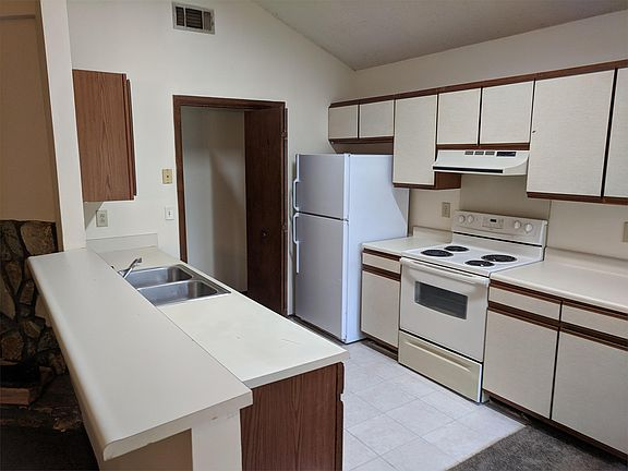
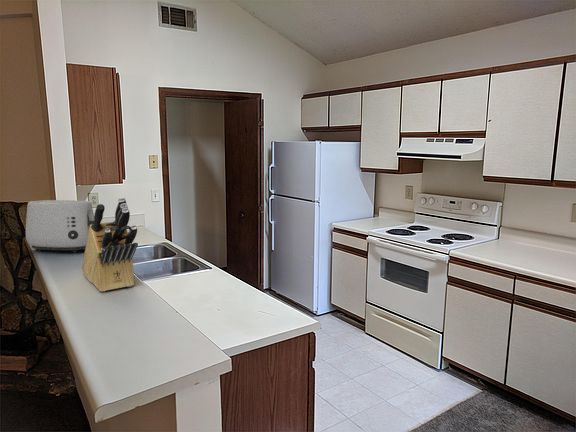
+ toaster [25,199,95,254]
+ knife block [81,196,139,293]
